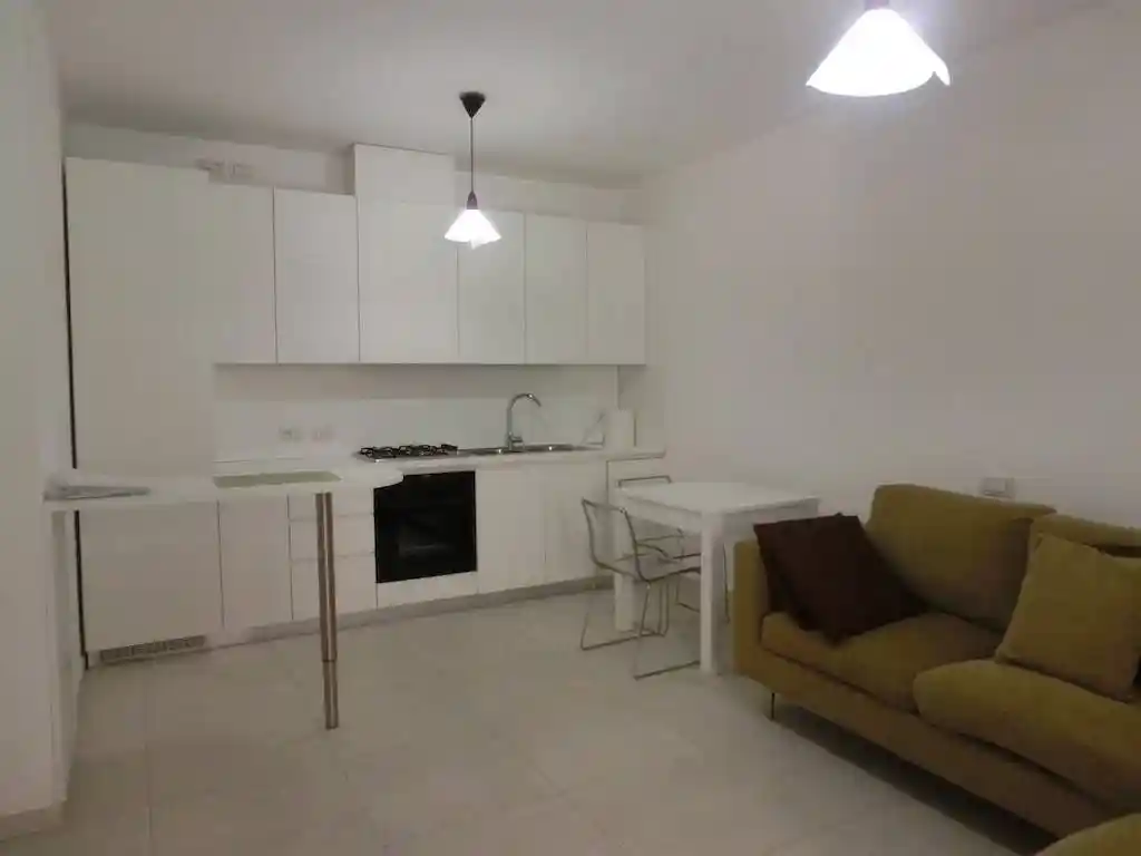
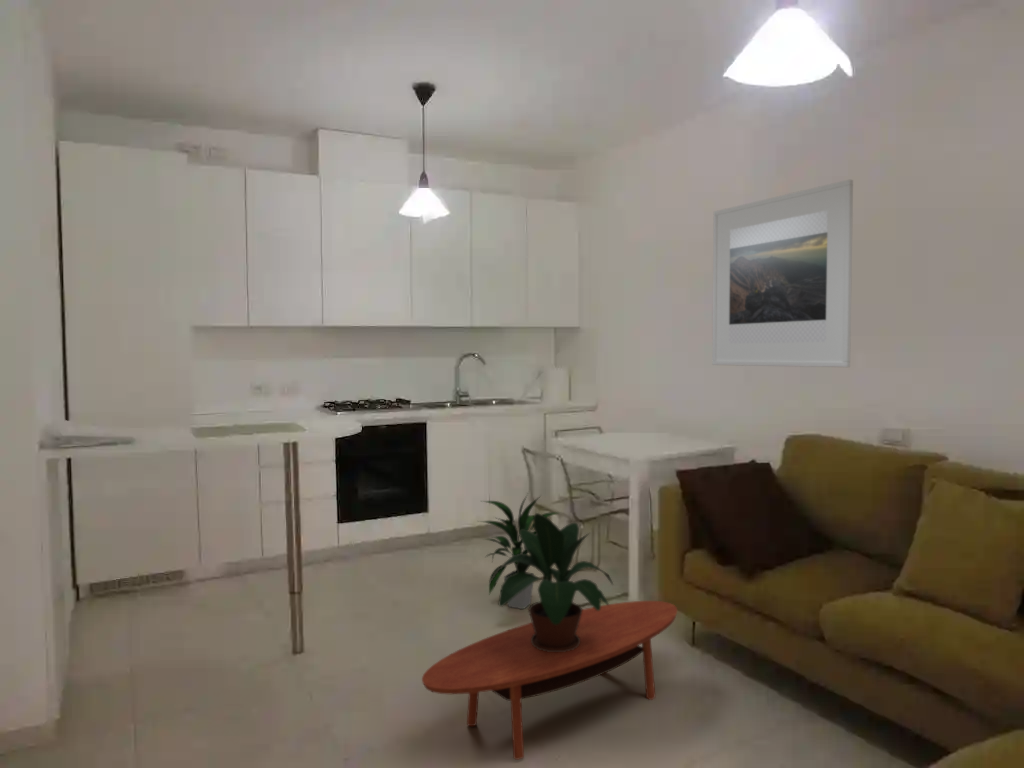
+ indoor plant [478,491,562,610]
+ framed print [711,179,854,368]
+ potted plant [488,512,614,652]
+ coffee table [421,600,678,761]
